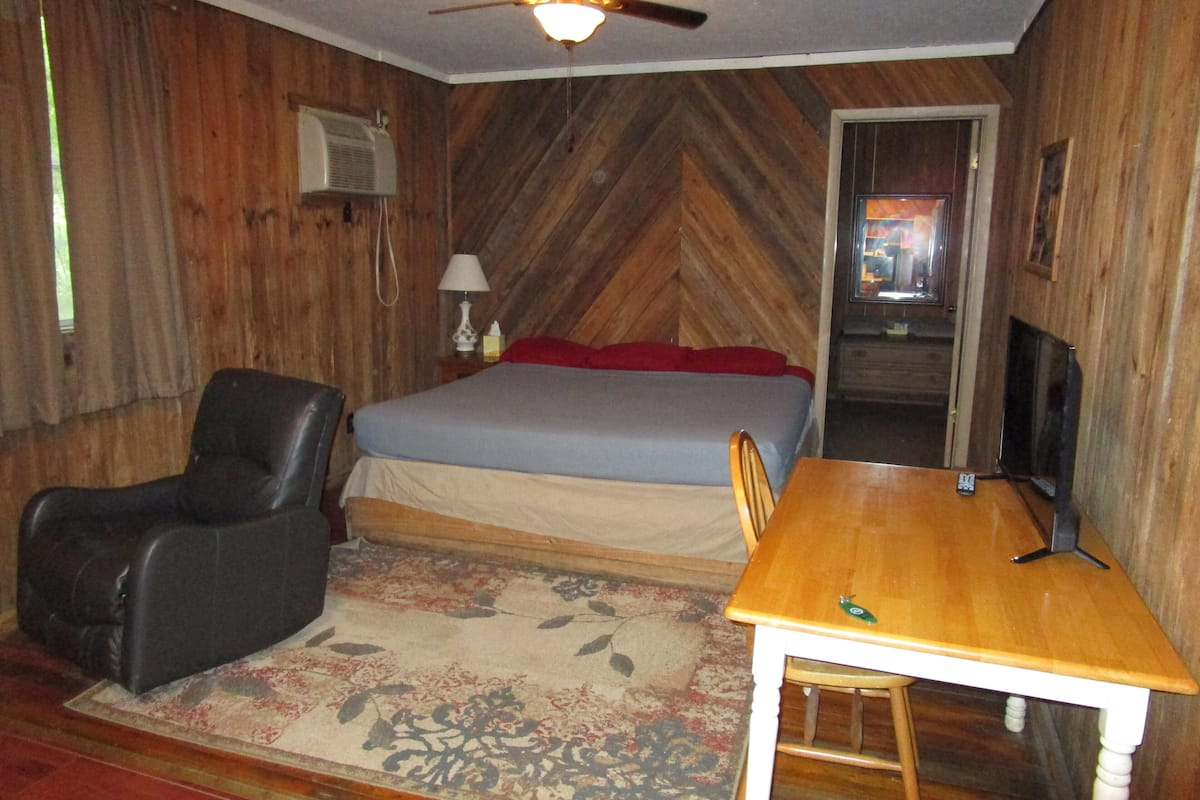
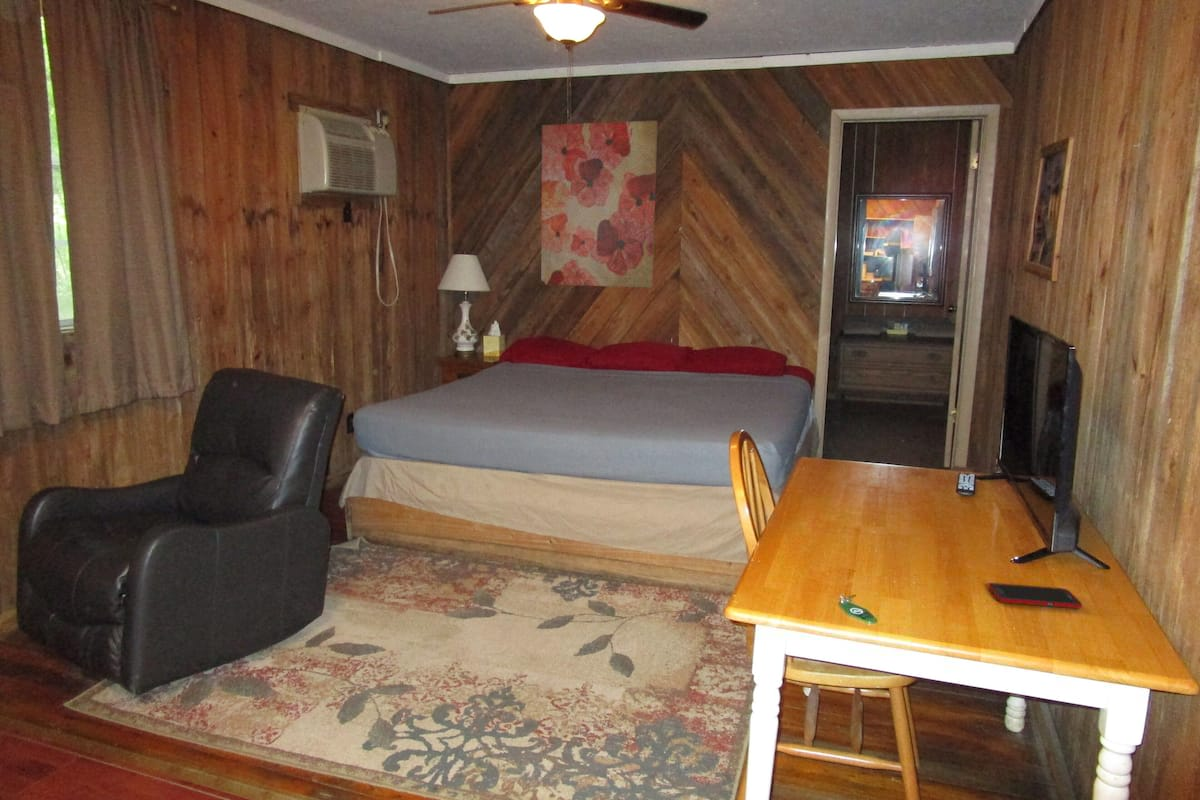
+ wall art [540,120,658,289]
+ cell phone [987,582,1083,609]
